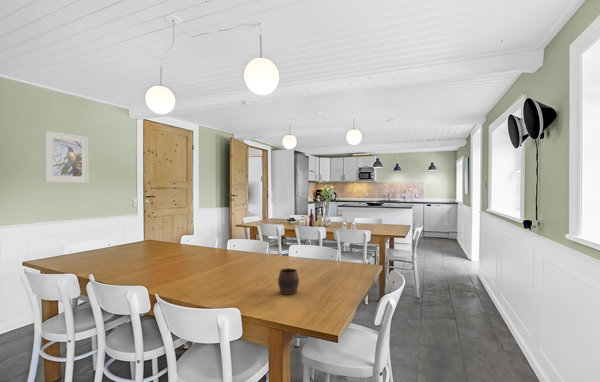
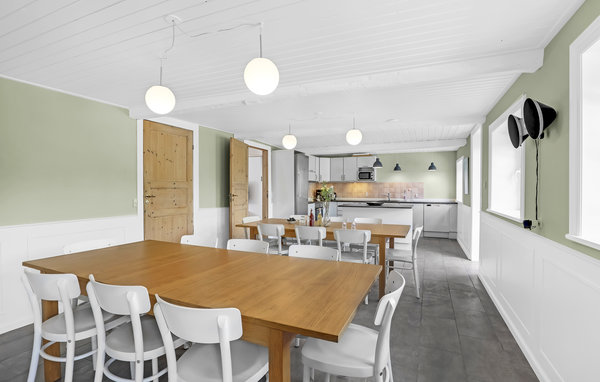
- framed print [43,130,90,184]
- cup [277,267,300,296]
